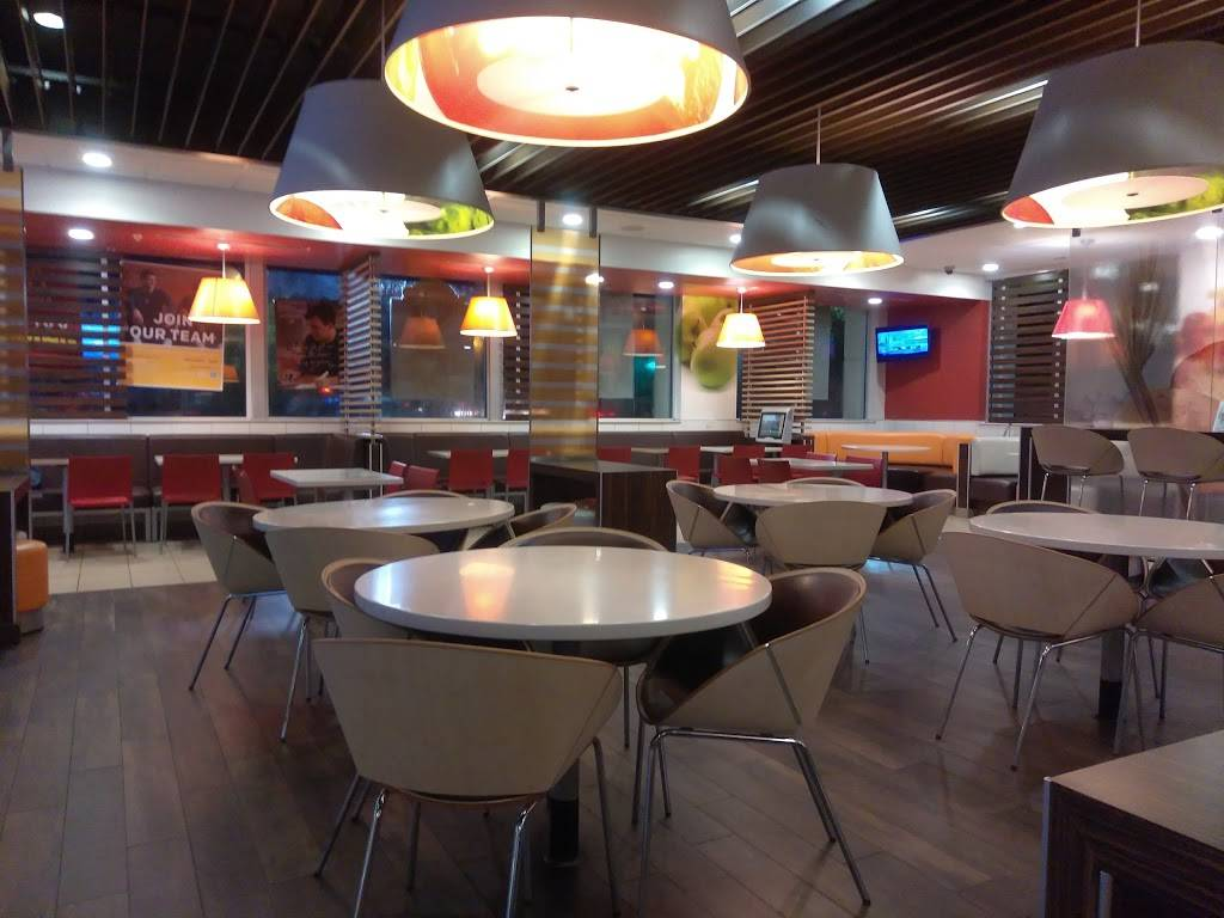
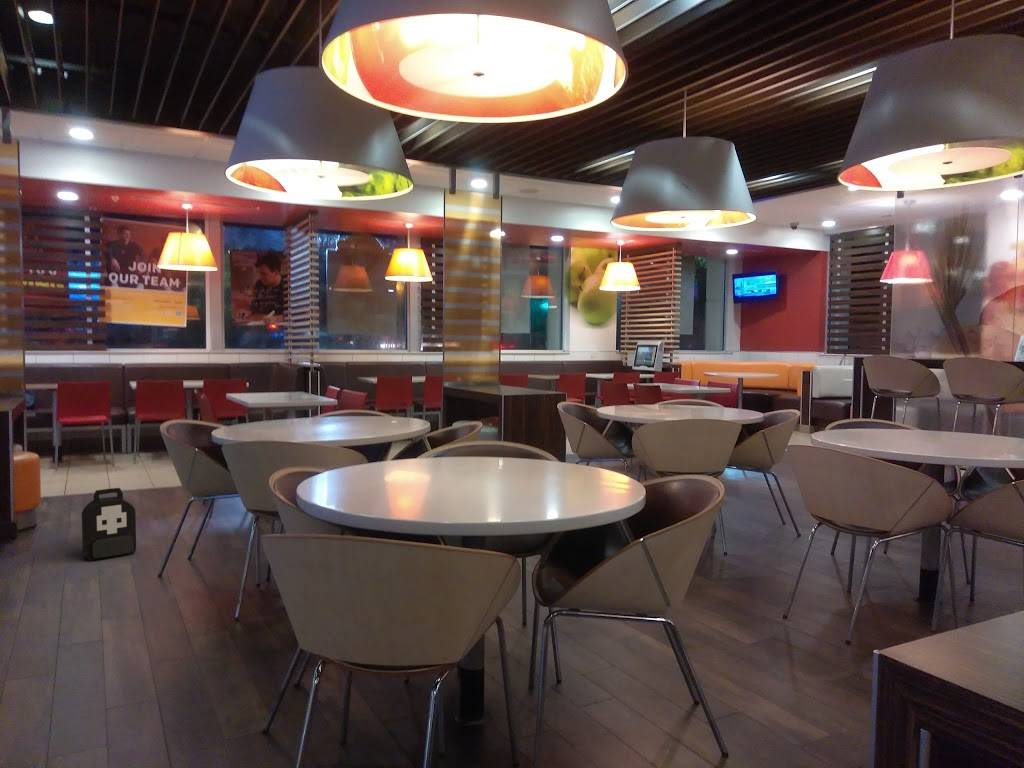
+ backpack [81,487,137,563]
